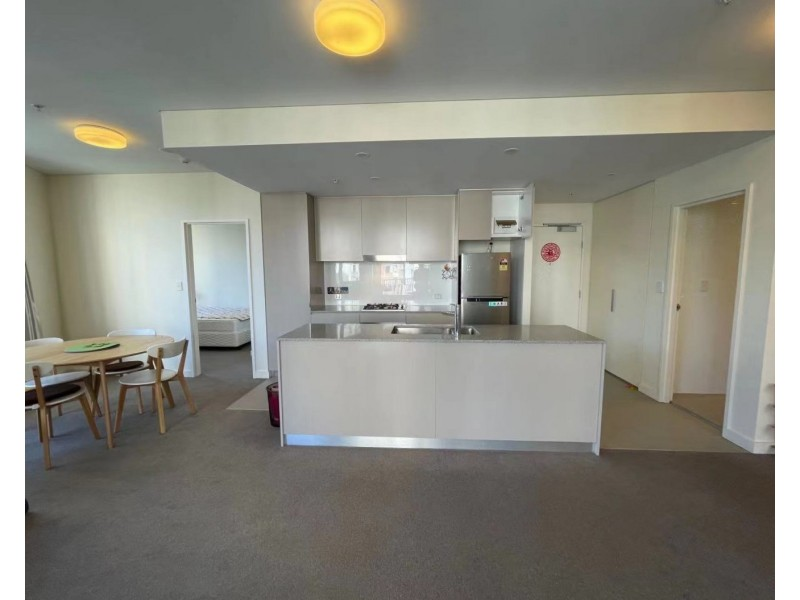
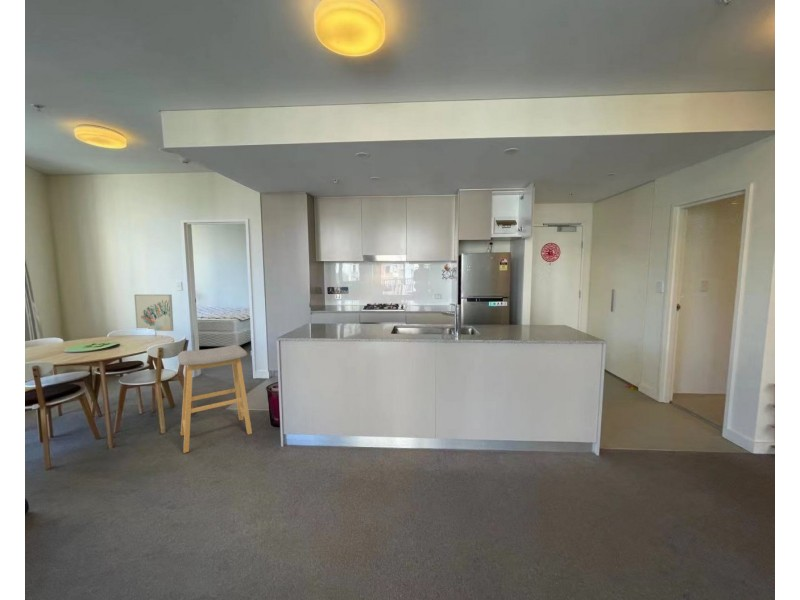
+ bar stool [177,344,253,454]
+ wall art [133,294,174,332]
